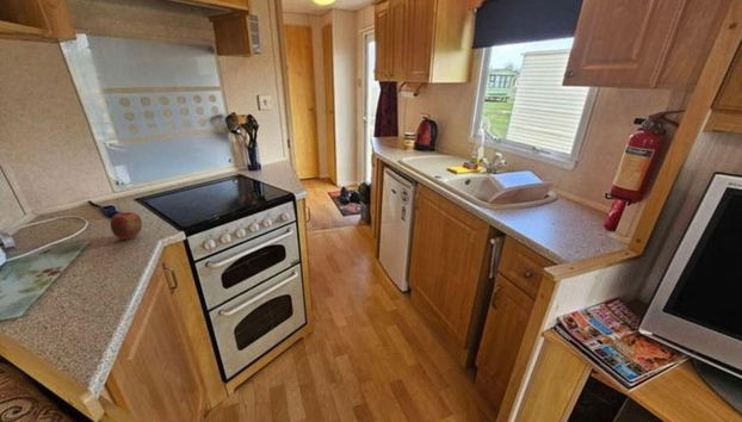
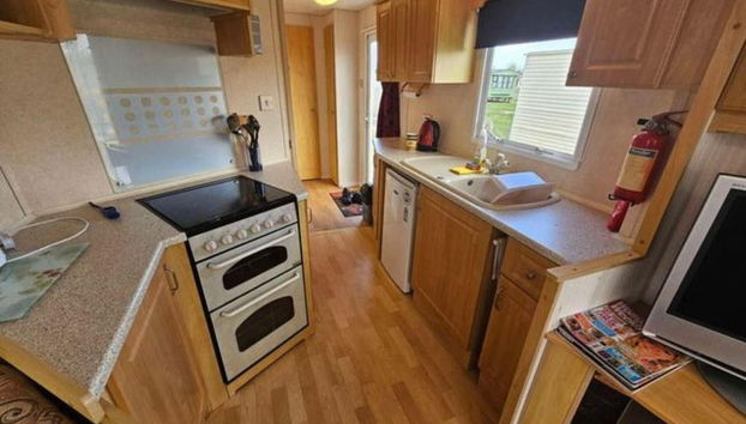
- apple [110,211,143,241]
